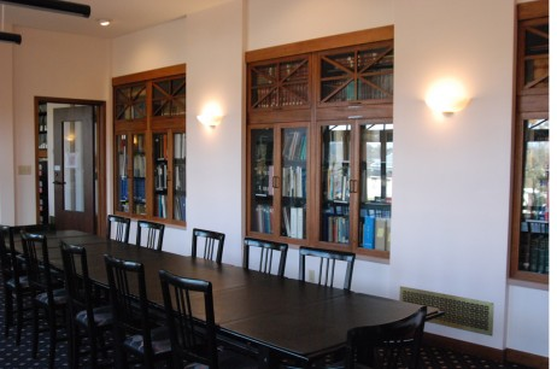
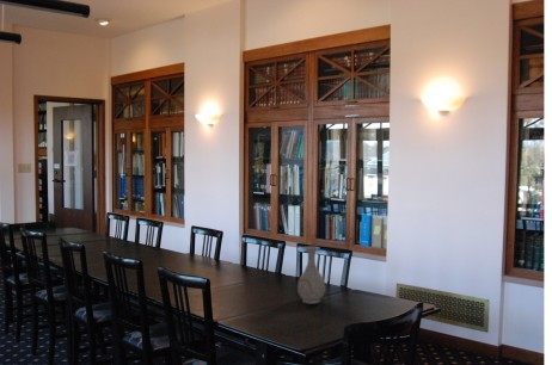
+ vase [296,246,326,305]
